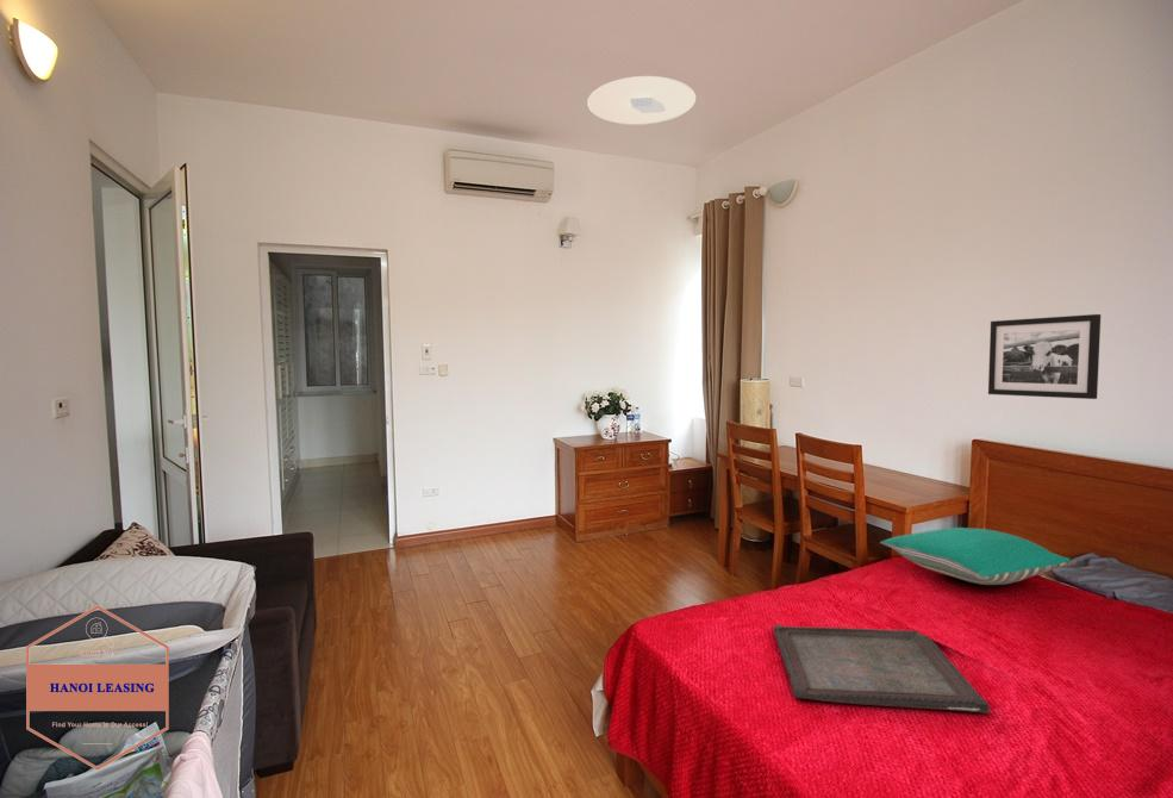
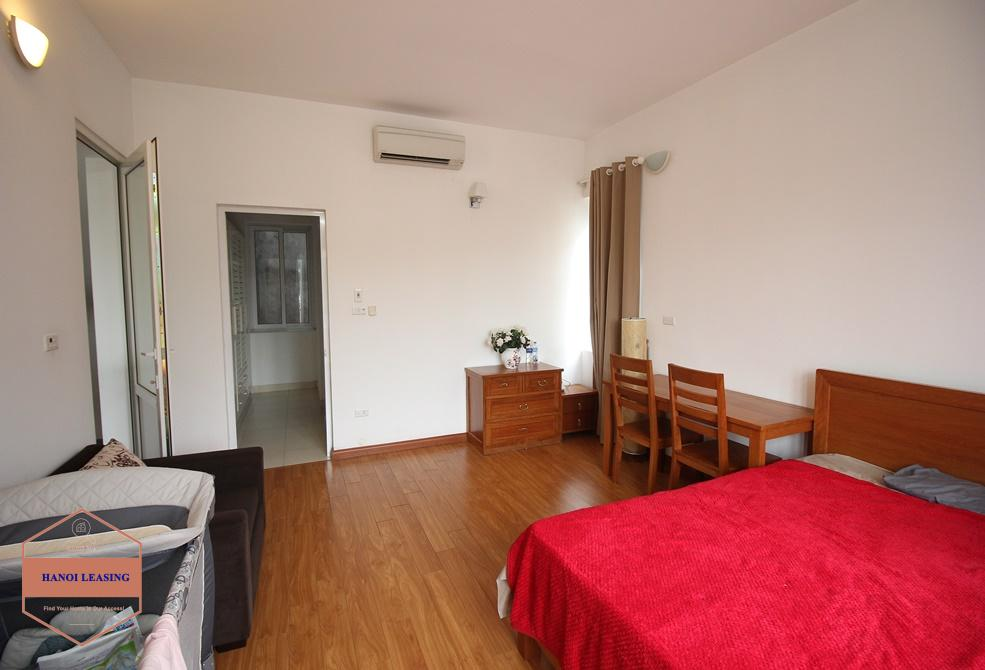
- picture frame [987,313,1102,400]
- ceiling light [586,75,697,126]
- serving tray [772,624,992,715]
- pillow [879,526,1072,586]
